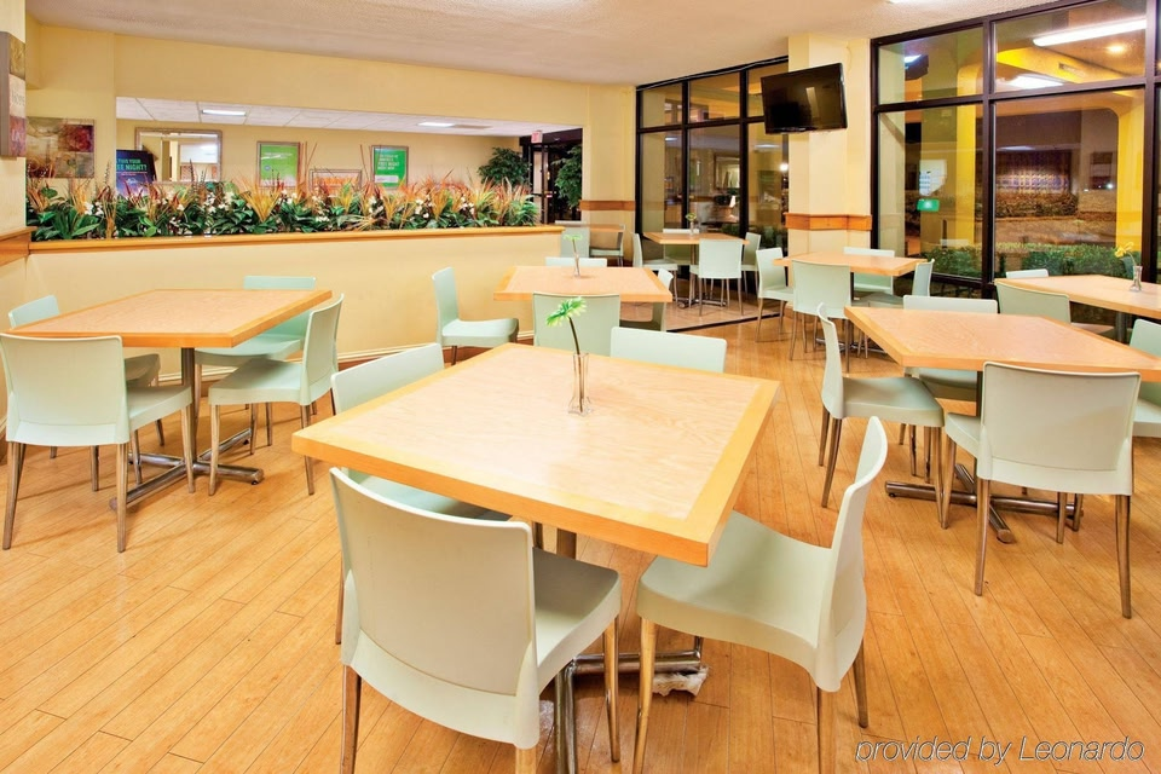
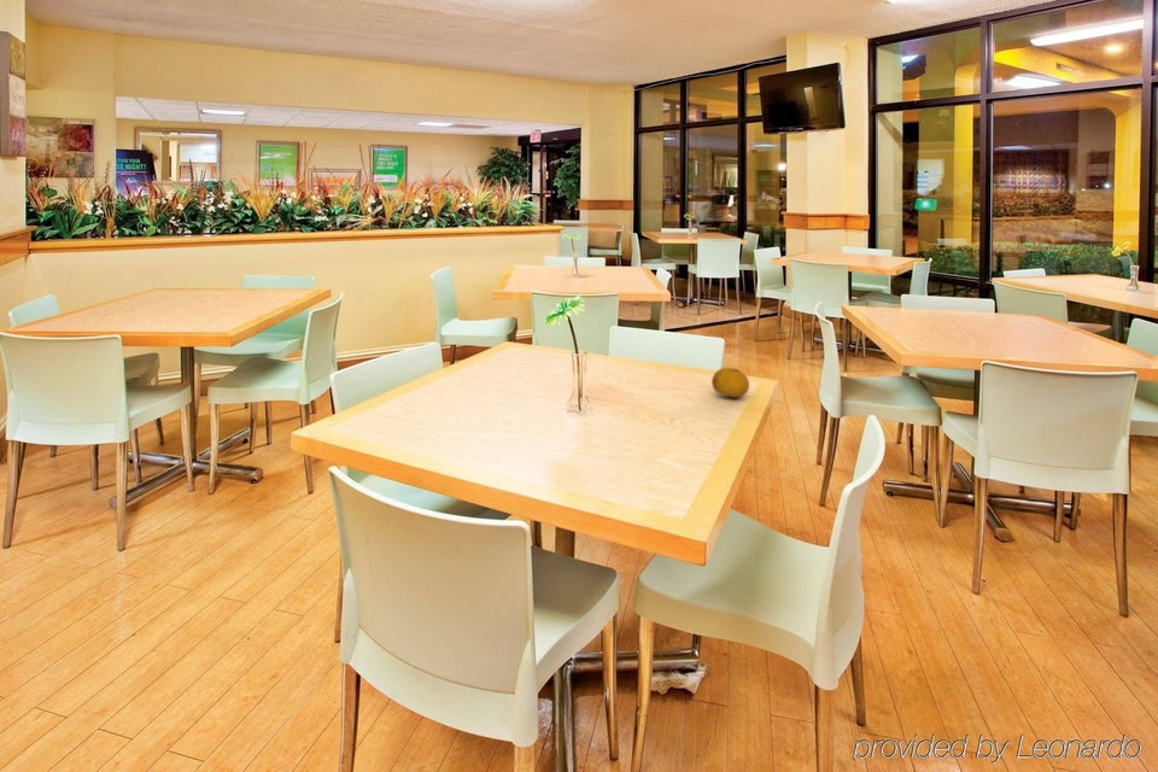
+ fruit [710,365,750,398]
